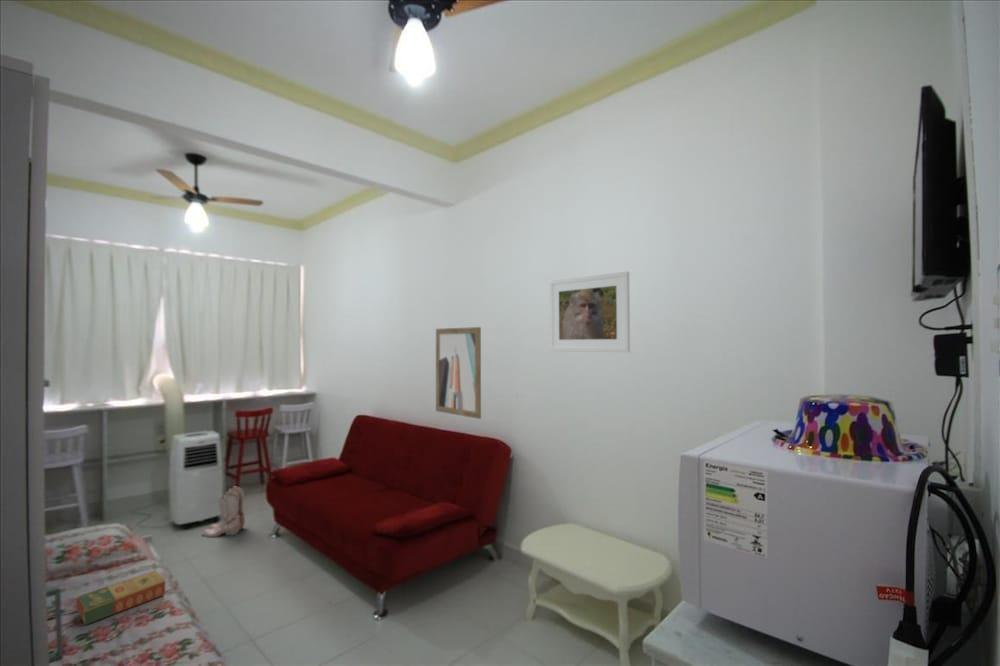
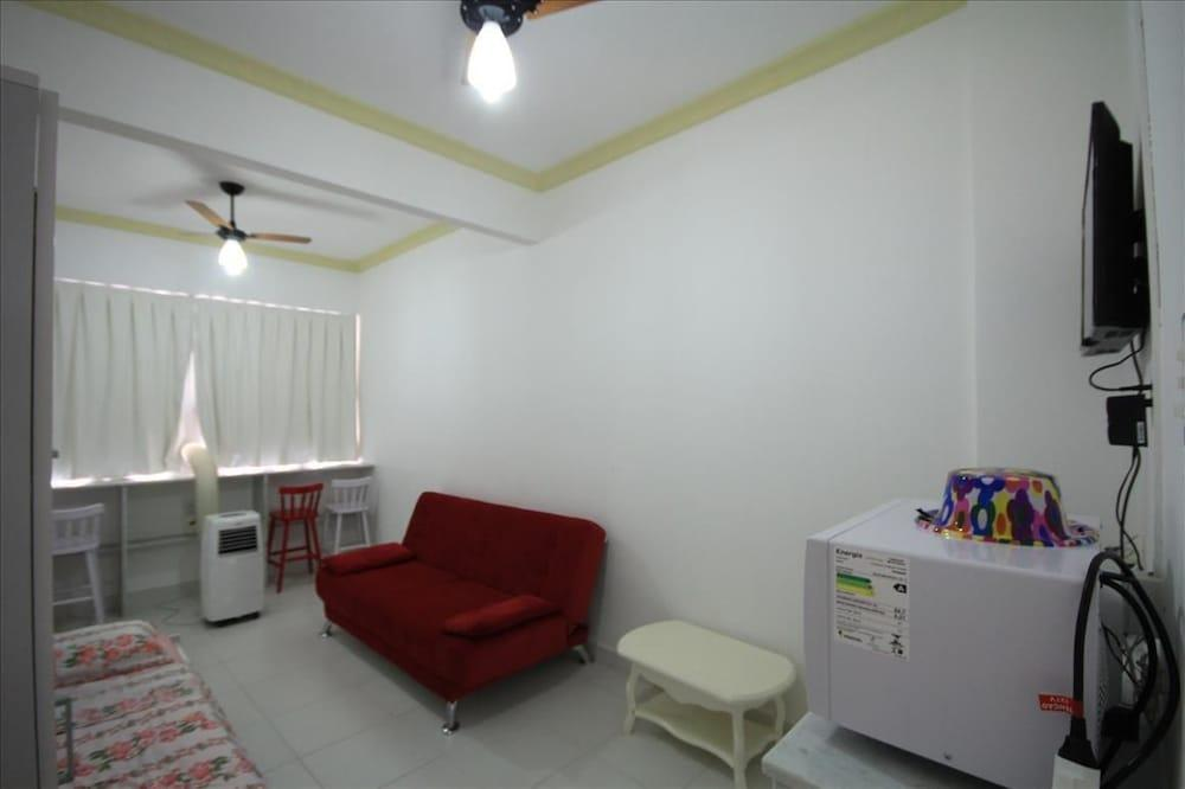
- boots [201,485,246,538]
- wall art [435,326,482,420]
- book [76,570,166,626]
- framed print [548,271,631,353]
